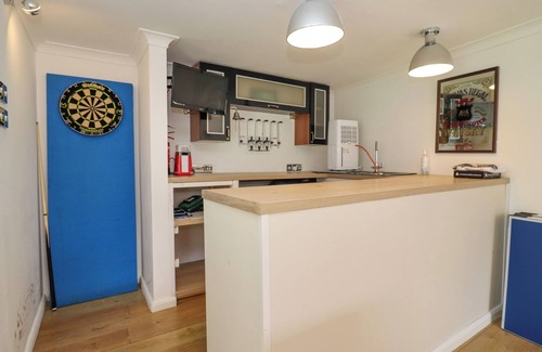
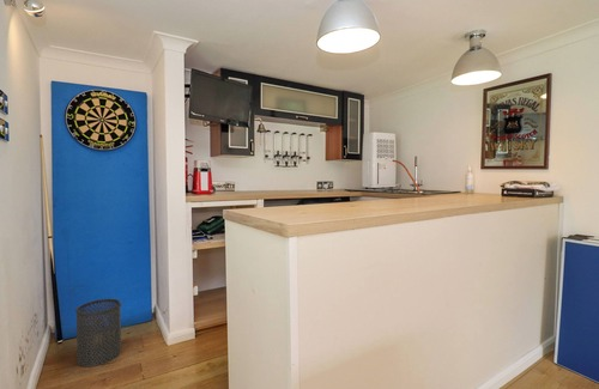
+ trash can [74,298,122,367]
